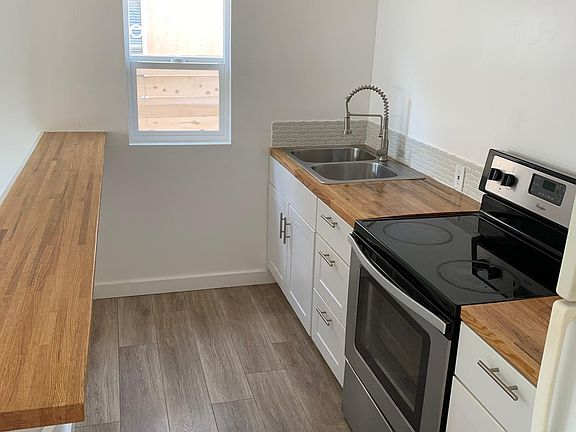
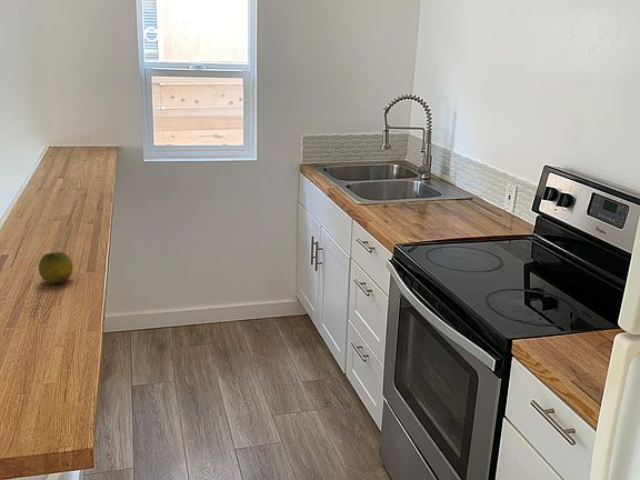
+ fruit [38,251,74,284]
